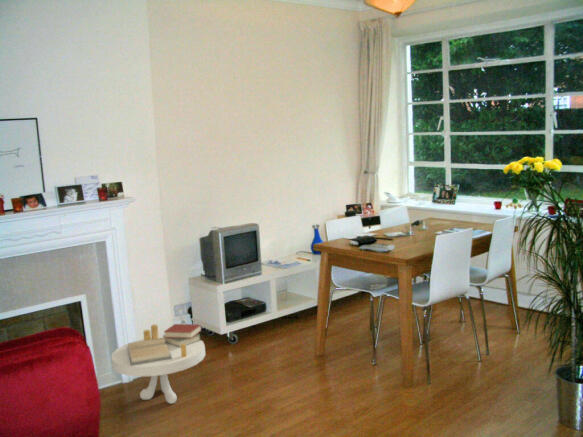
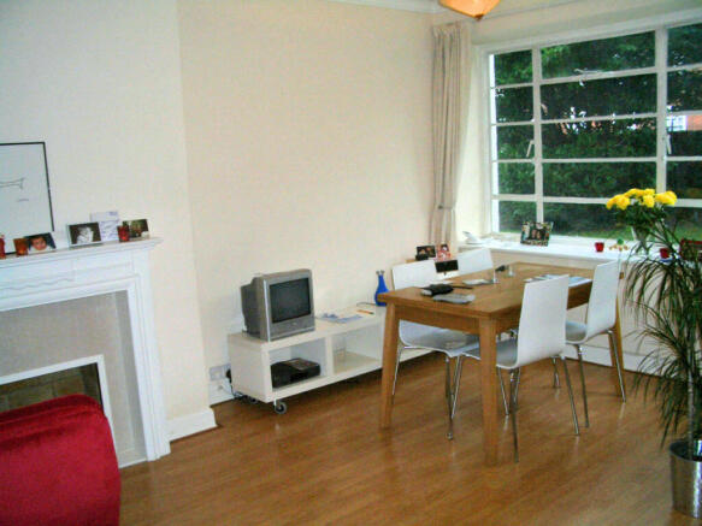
- side table [111,323,206,405]
